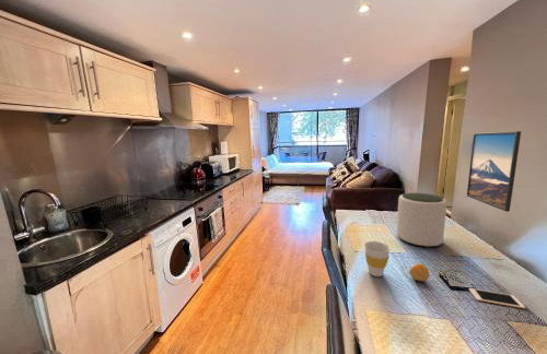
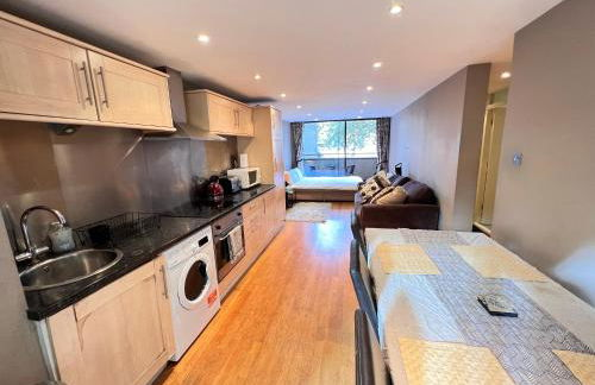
- plant pot [396,191,447,248]
- cell phone [468,287,526,309]
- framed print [466,130,522,213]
- fruit [408,262,430,282]
- cup [363,240,392,278]
